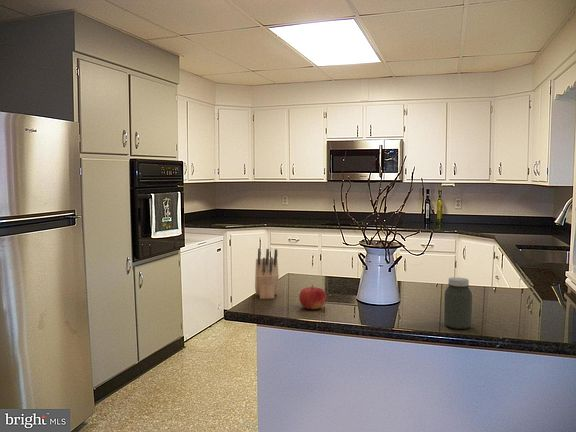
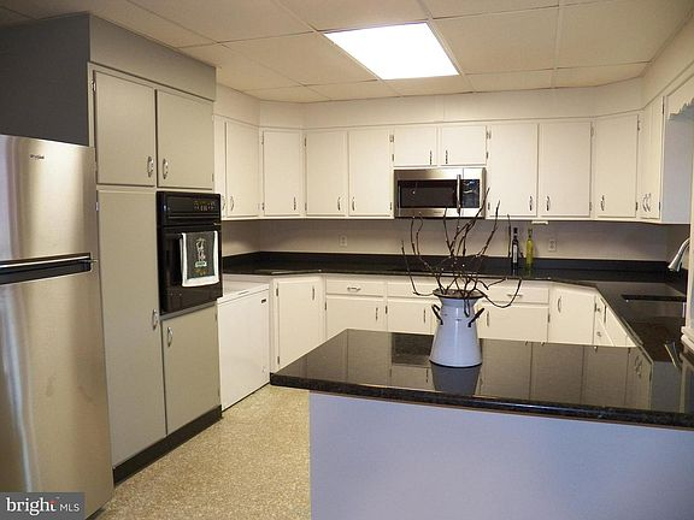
- fruit [298,284,327,310]
- knife block [254,247,280,300]
- jar [443,276,473,330]
